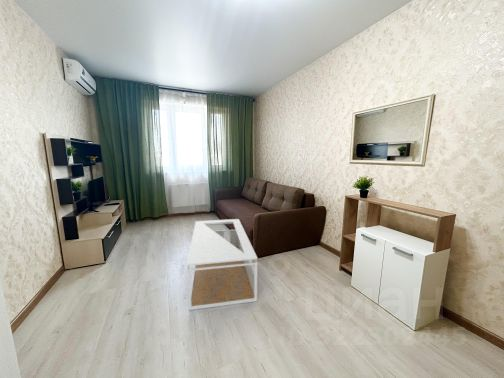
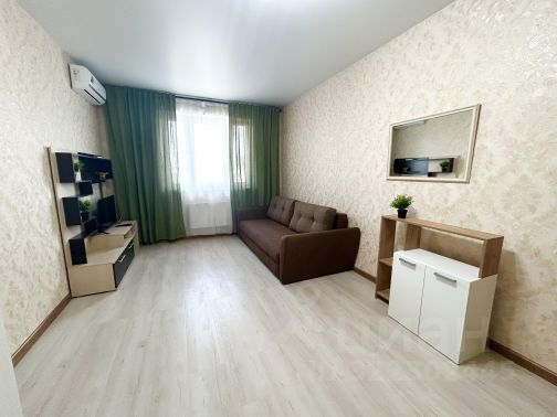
- coffee table [186,218,258,311]
